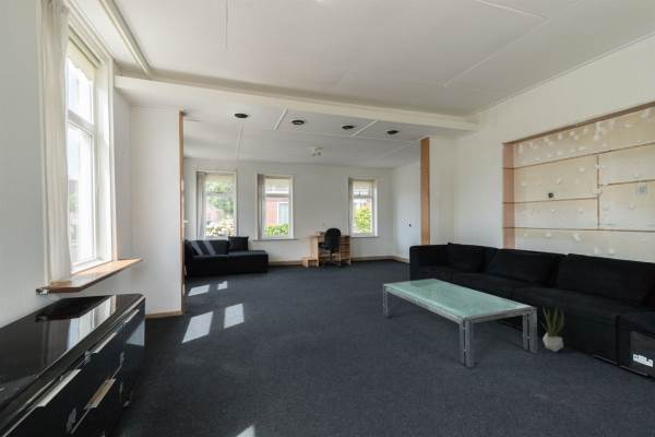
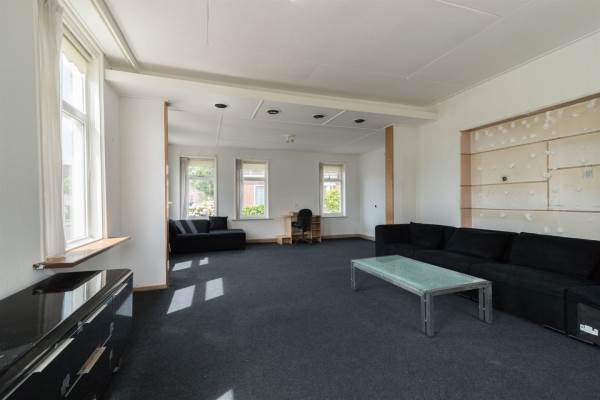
- potted plant [540,307,565,353]
